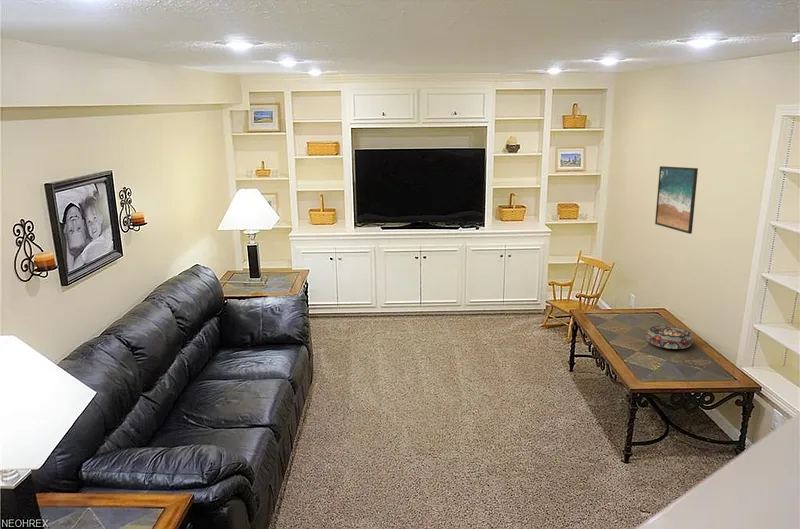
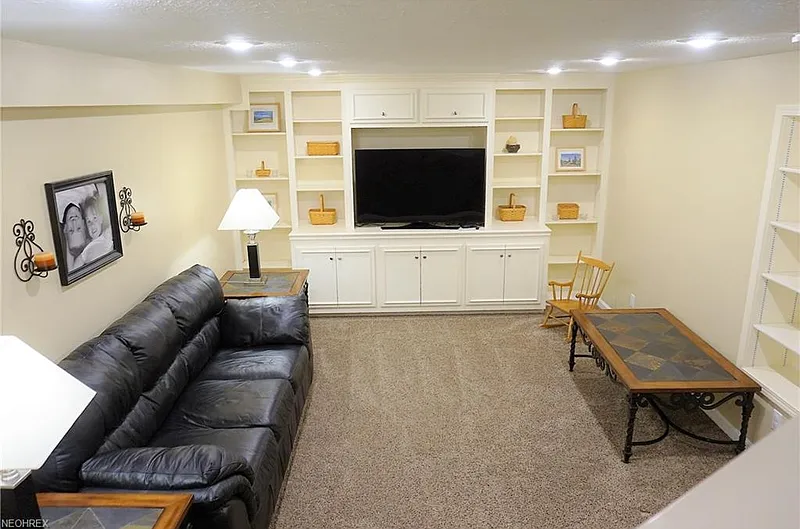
- decorative bowl [645,325,694,350]
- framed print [654,165,699,235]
